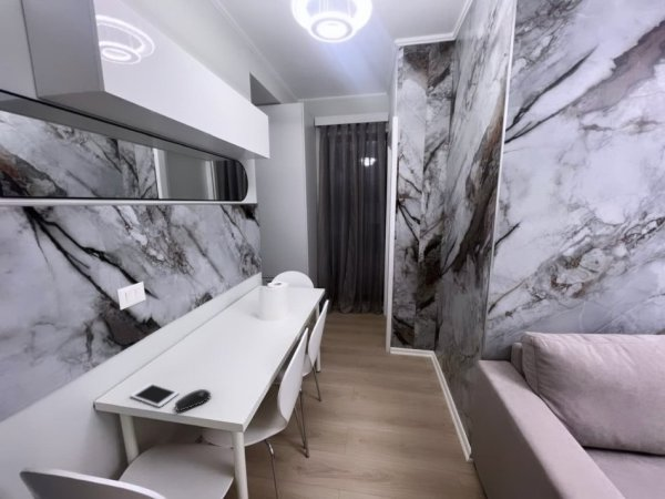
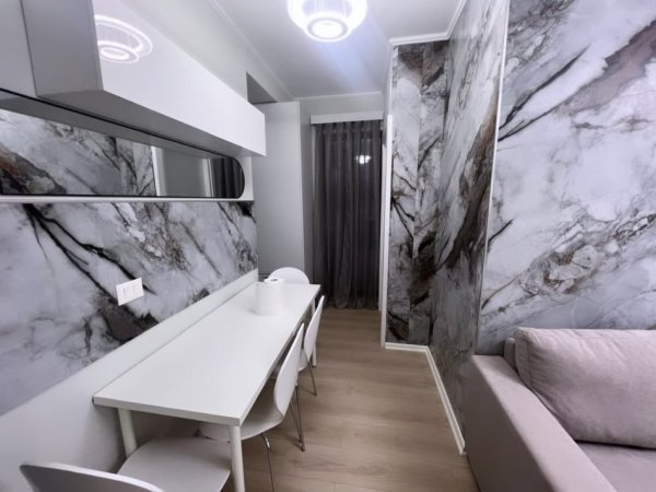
- cell phone [129,381,180,408]
- computer mouse [174,388,212,413]
